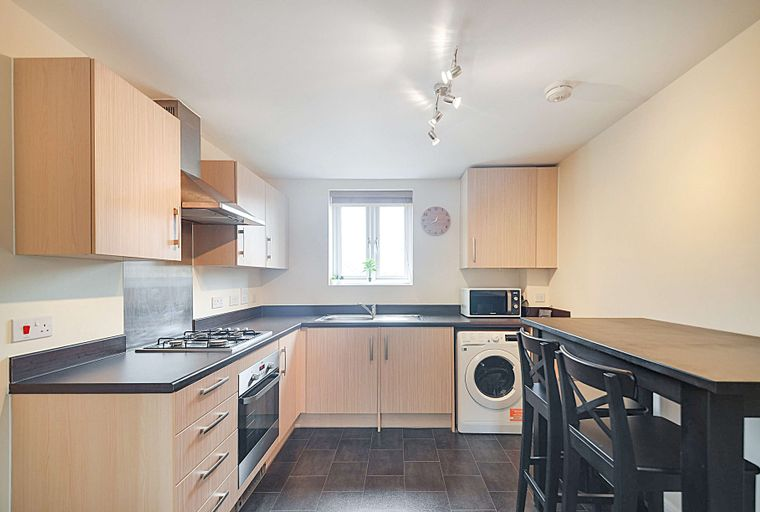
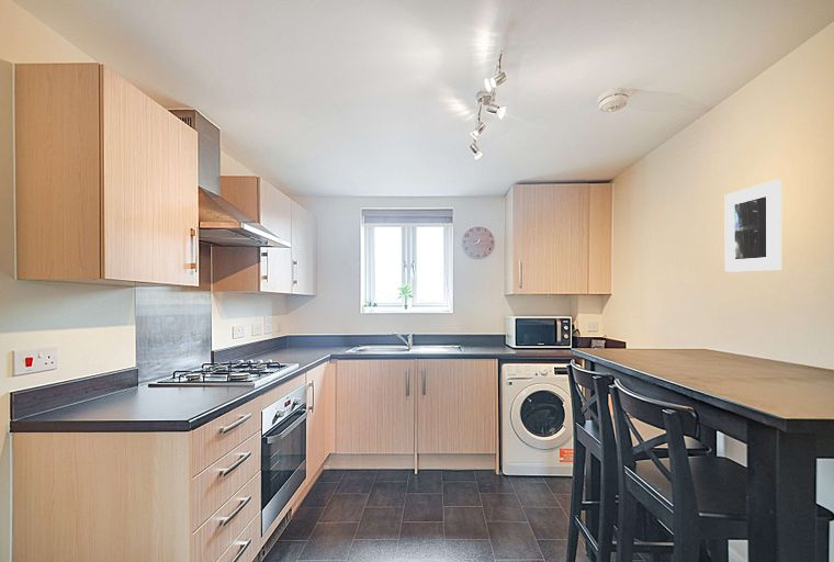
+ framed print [724,179,782,273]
